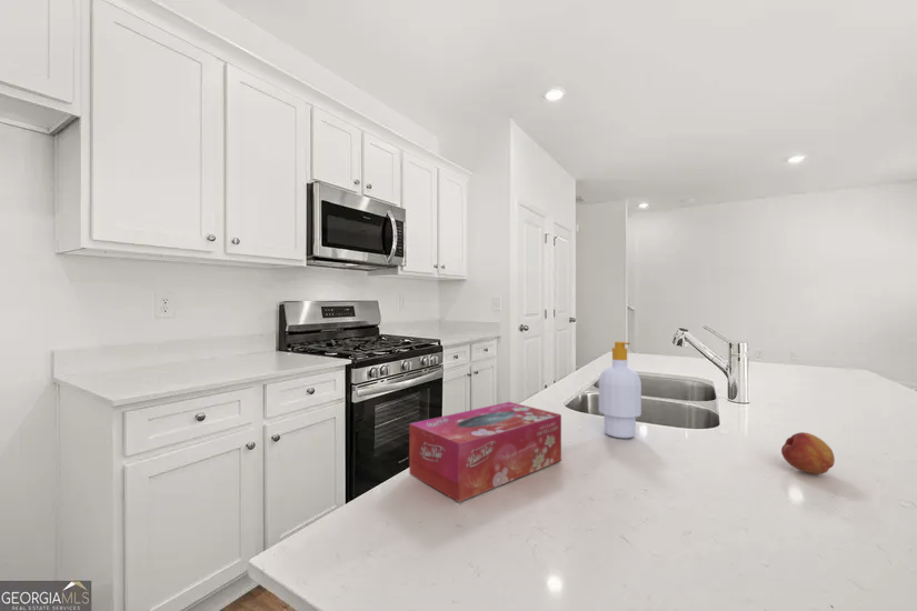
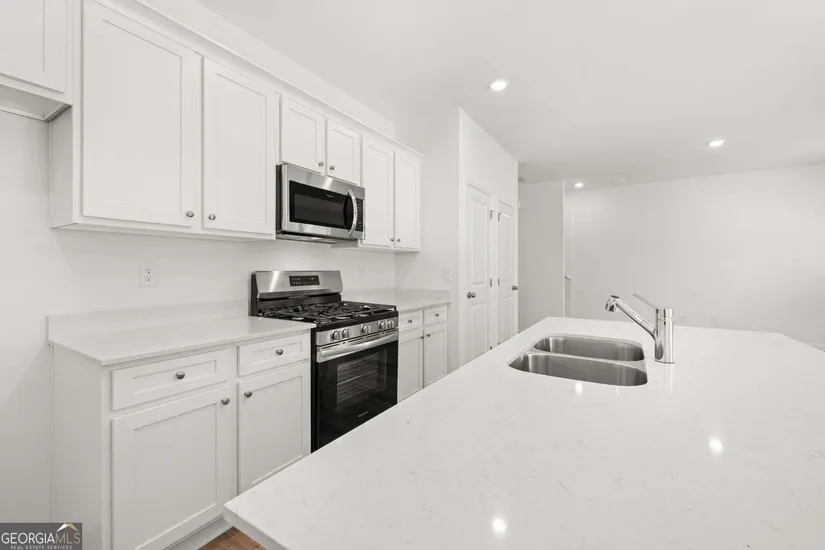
- fruit [780,431,836,475]
- tissue box [408,401,562,503]
- soap bottle [598,341,642,439]
